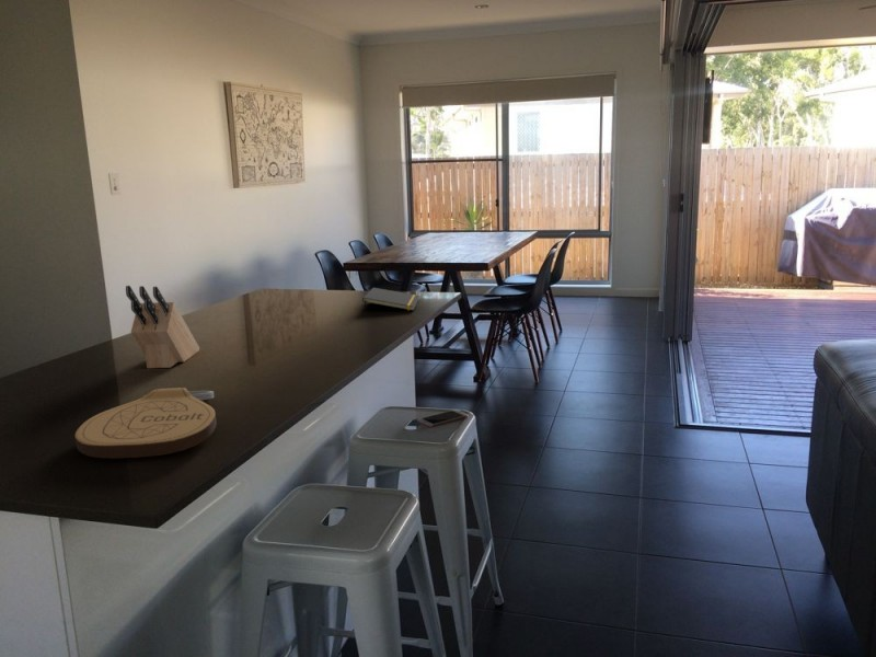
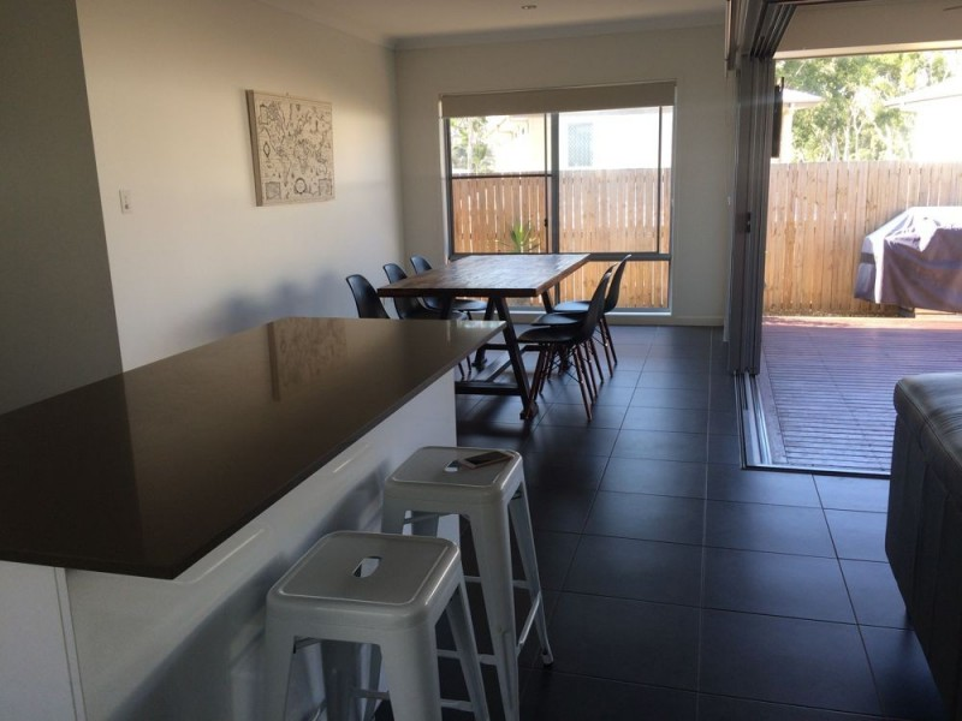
- notepad [361,287,420,313]
- knife block [125,285,200,369]
- key chain [74,387,218,459]
